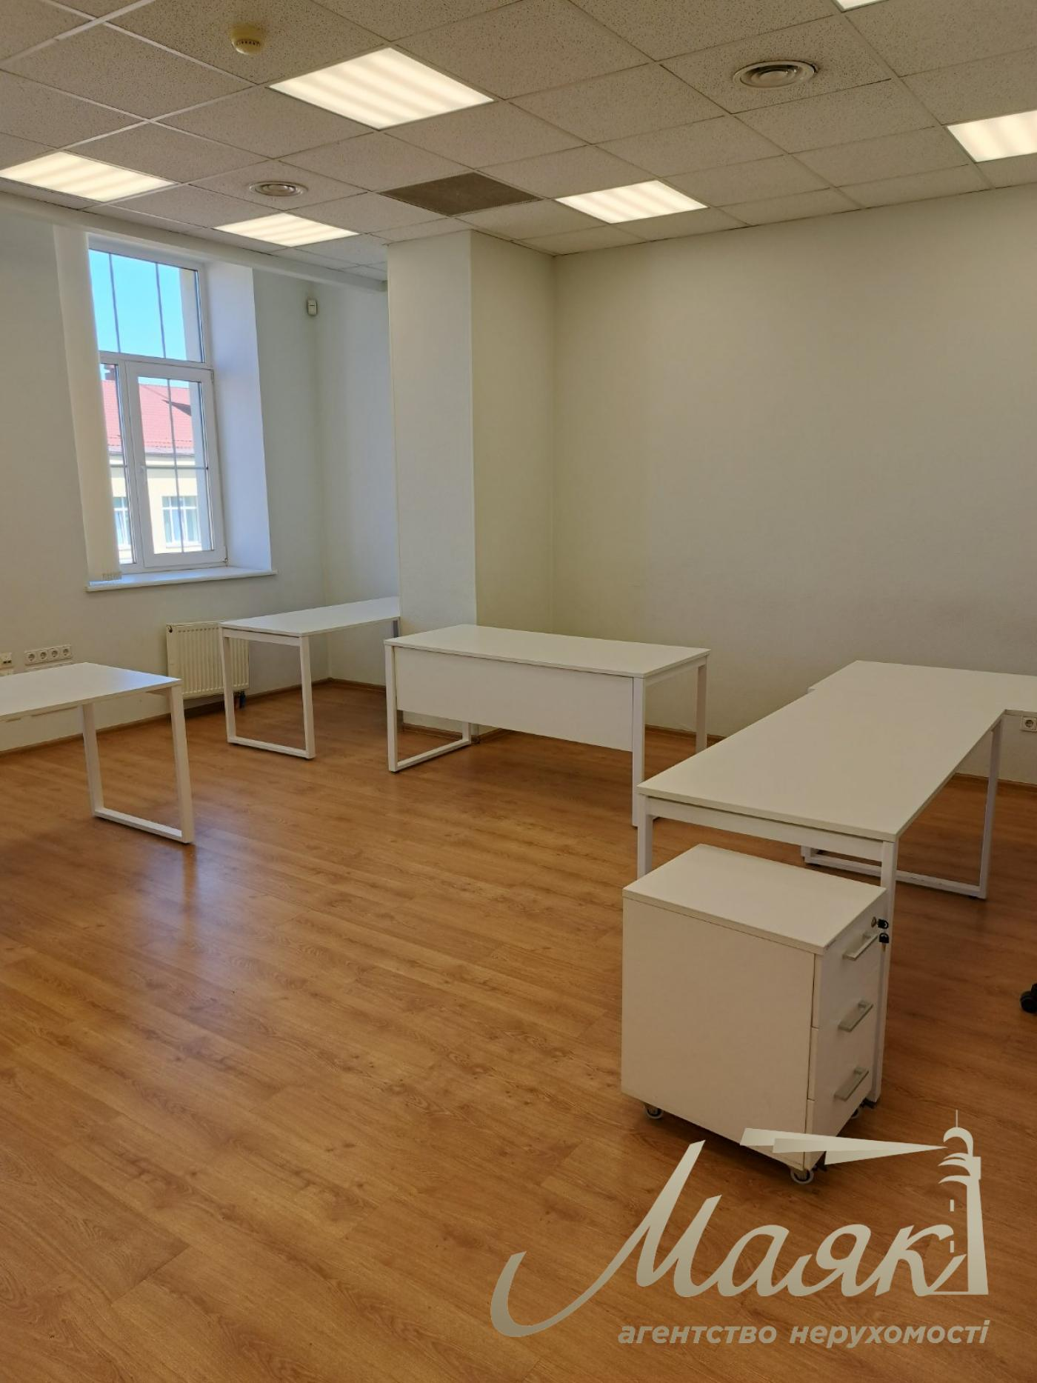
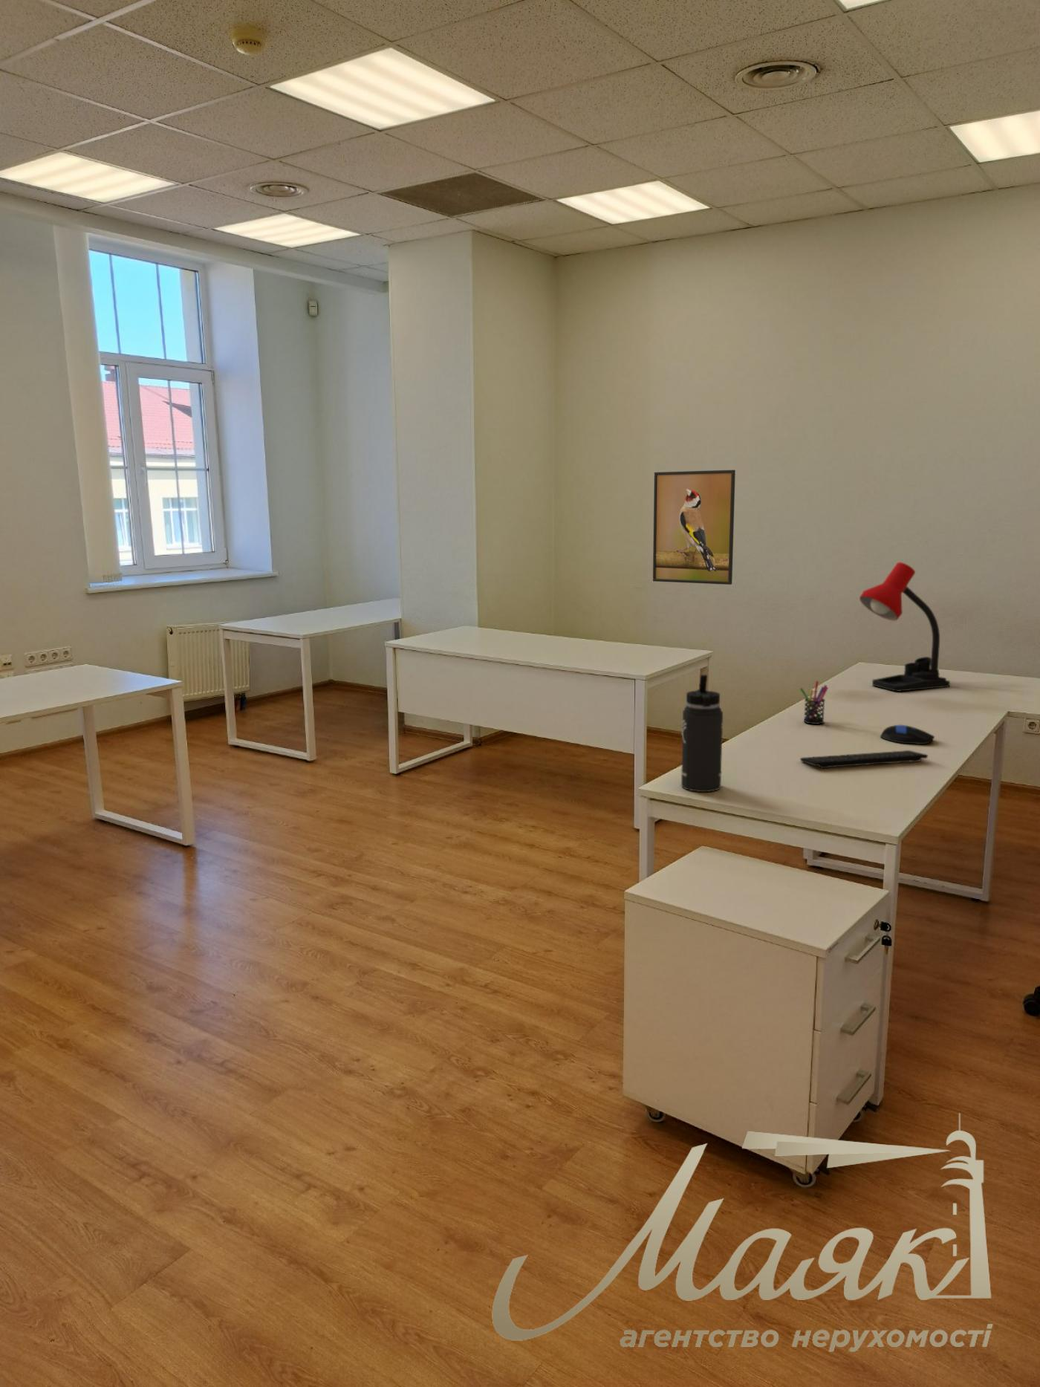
+ keyboard [800,749,929,769]
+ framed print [652,470,736,585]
+ computer mouse [879,724,935,745]
+ thermos bottle [681,674,724,793]
+ pen holder [800,680,829,725]
+ desk lamp [859,561,950,692]
